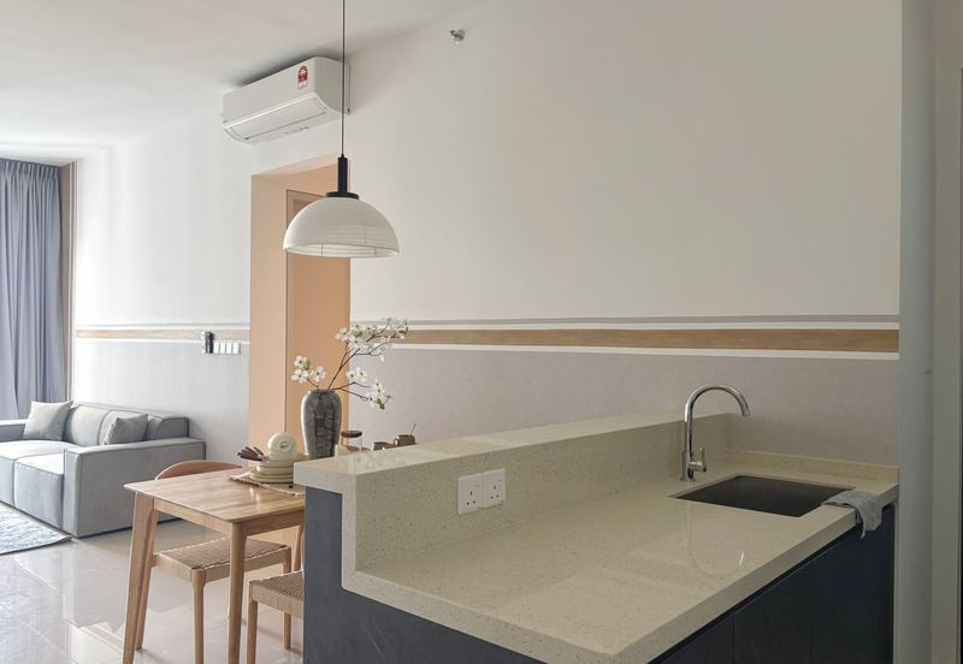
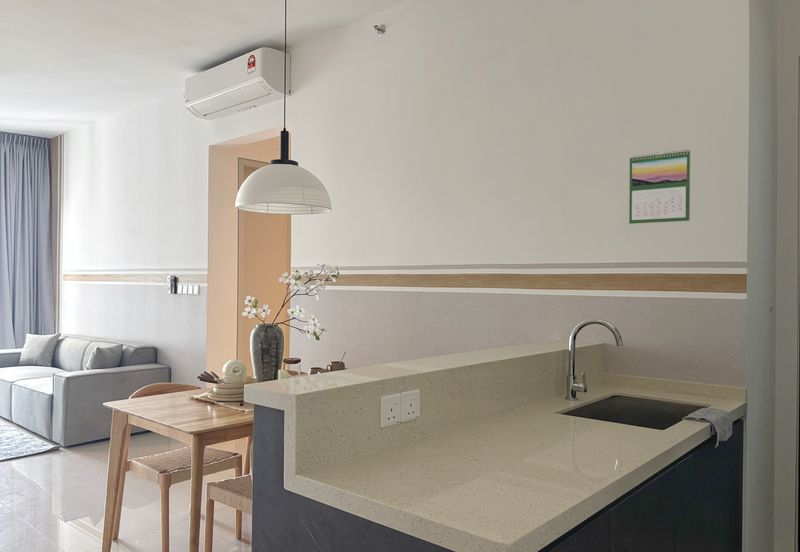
+ calendar [628,148,691,225]
